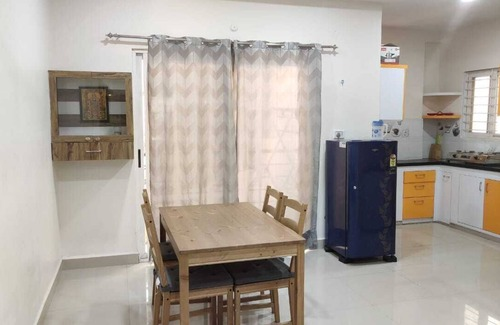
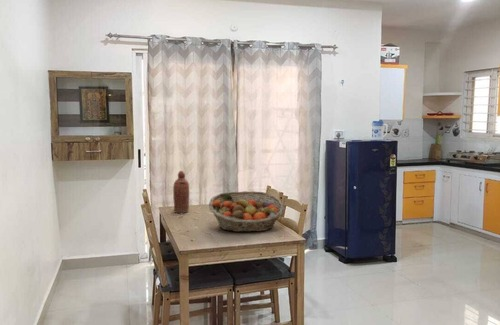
+ bottle [172,170,190,214]
+ fruit basket [208,190,286,233]
